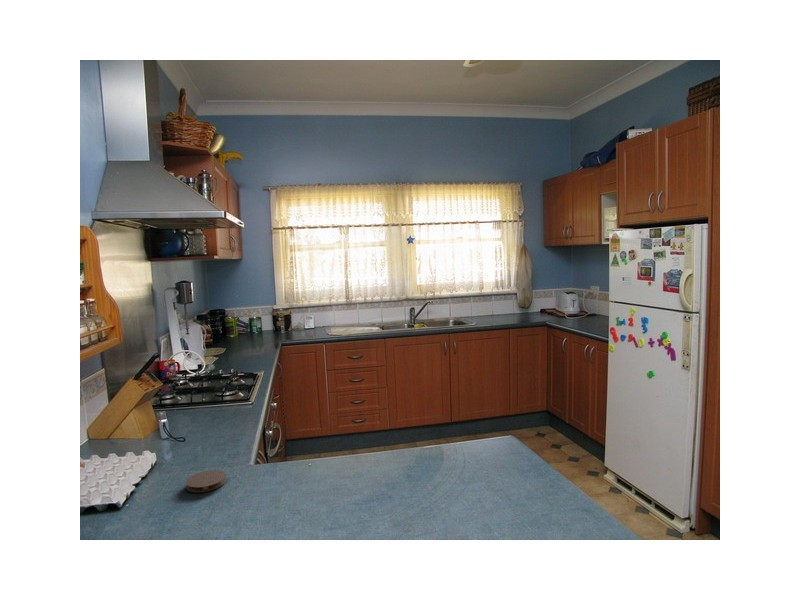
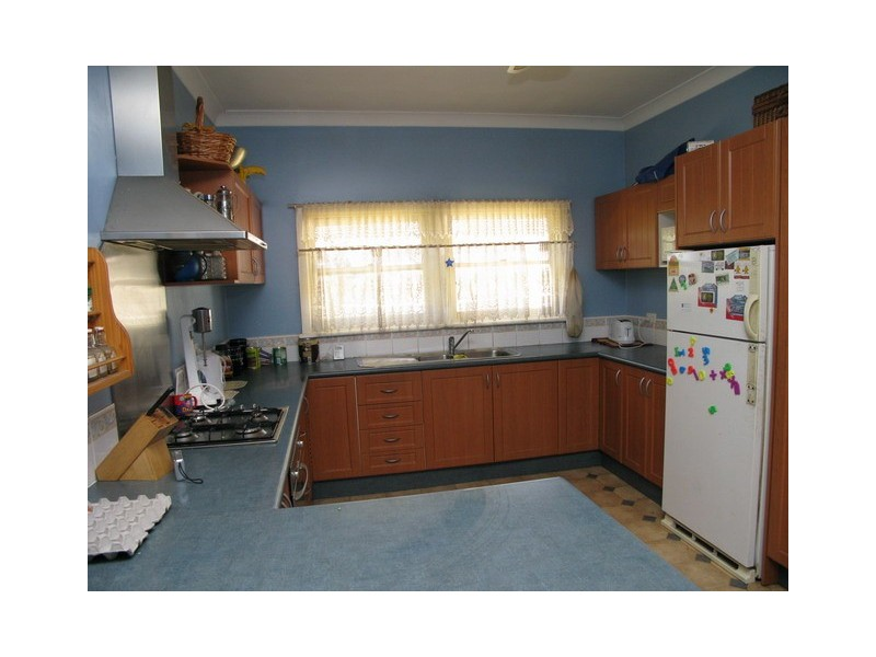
- coaster [185,469,227,493]
